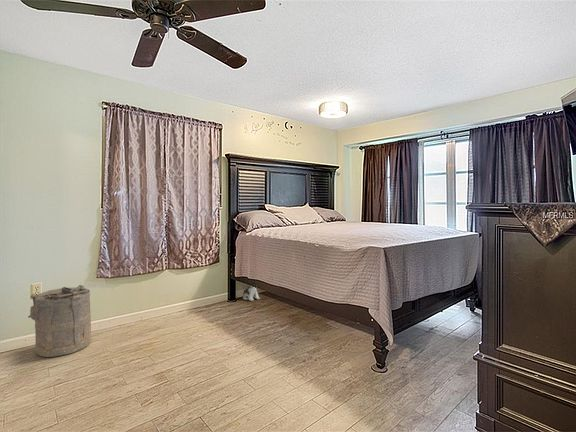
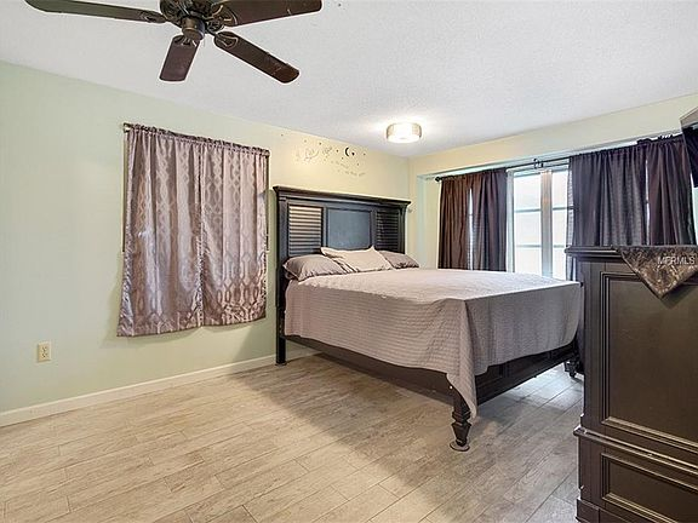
- plush toy [242,285,261,302]
- laundry hamper [27,284,92,358]
